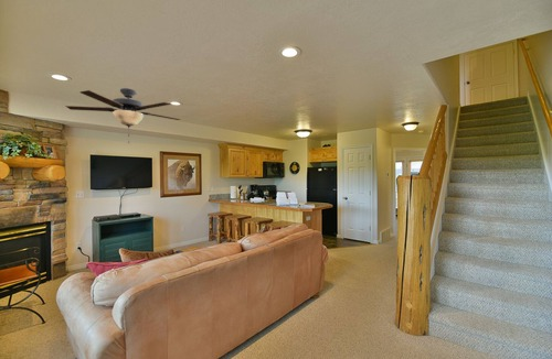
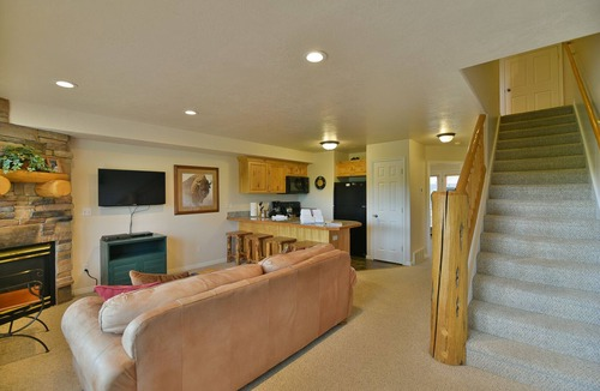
- ceiling fan [64,87,182,144]
